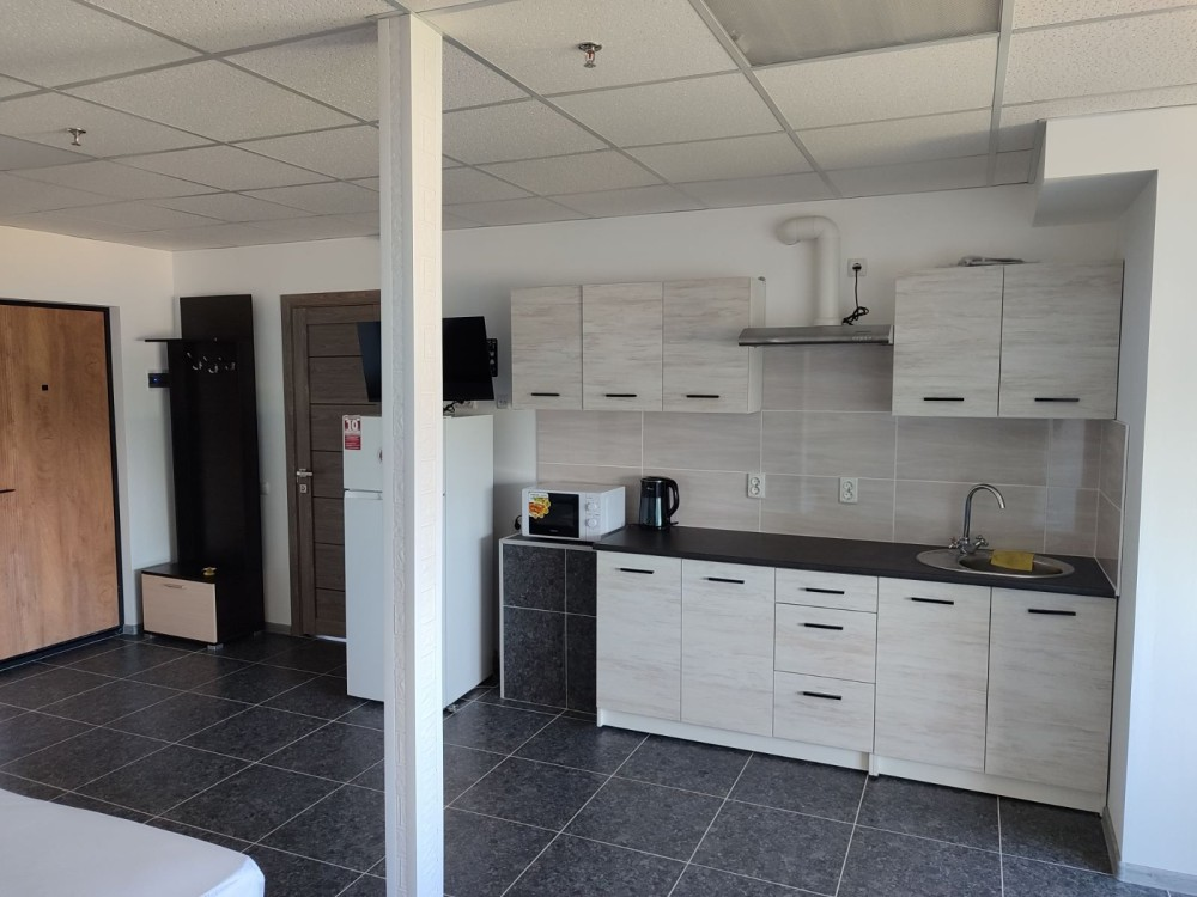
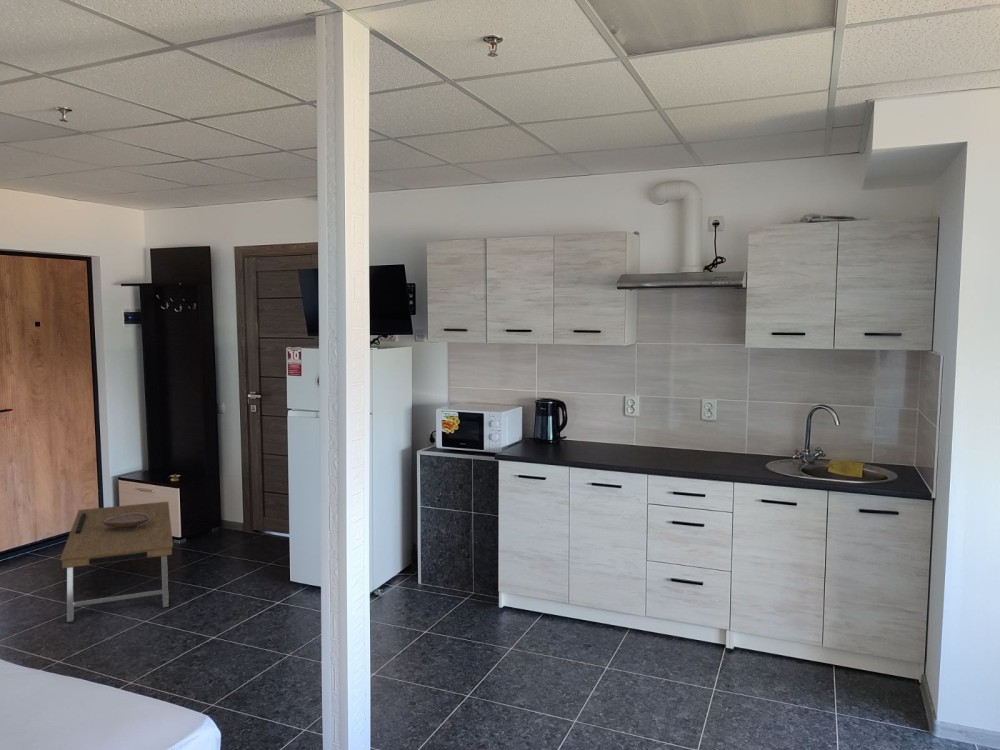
+ coffee table [59,501,174,623]
+ decorative bowl [103,513,149,531]
